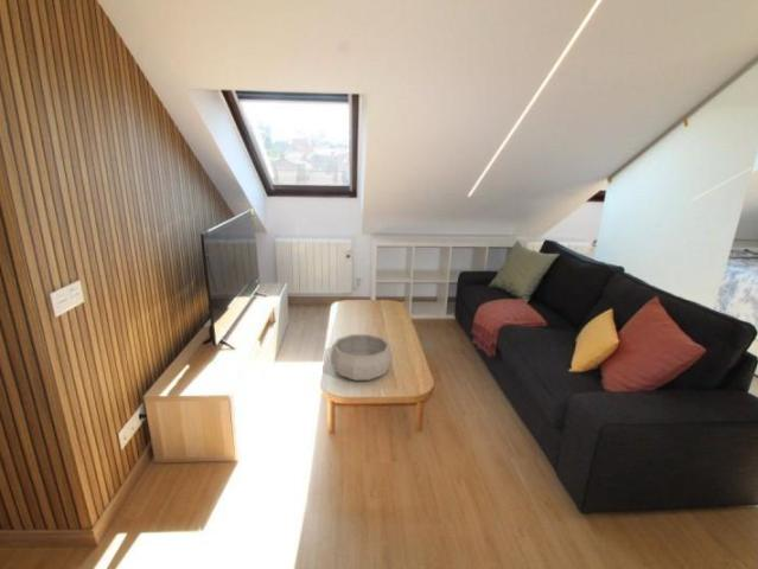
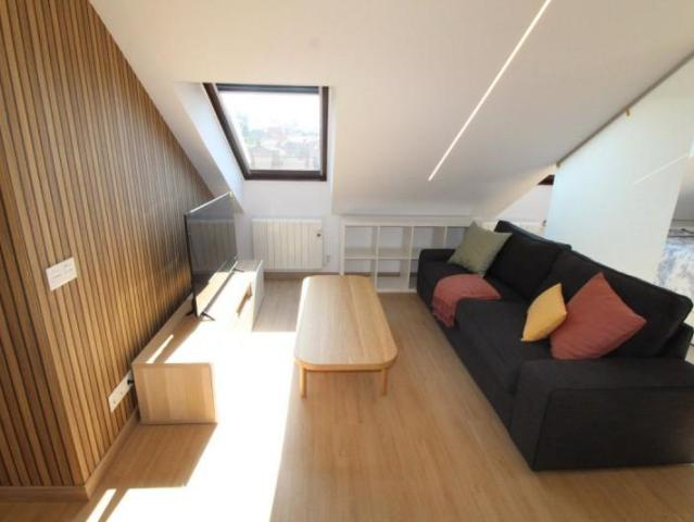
- decorative bowl [330,333,393,382]
